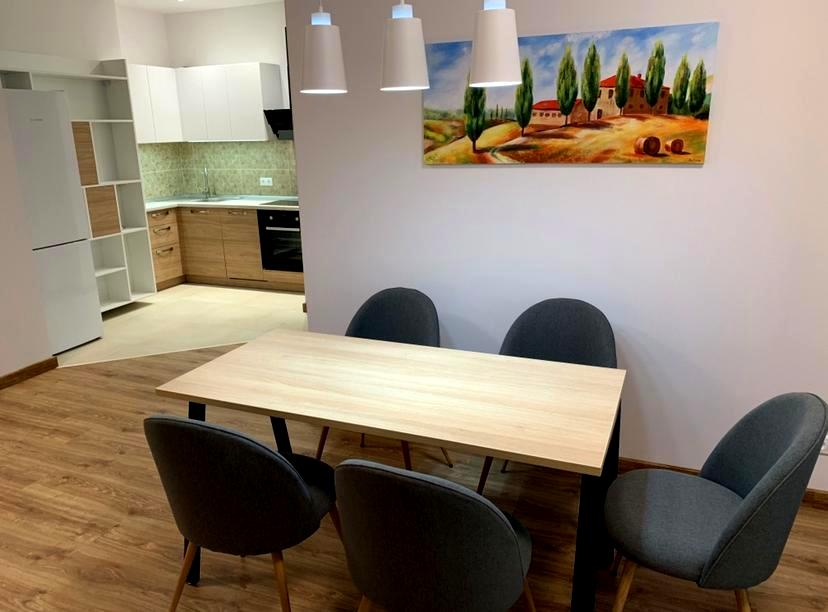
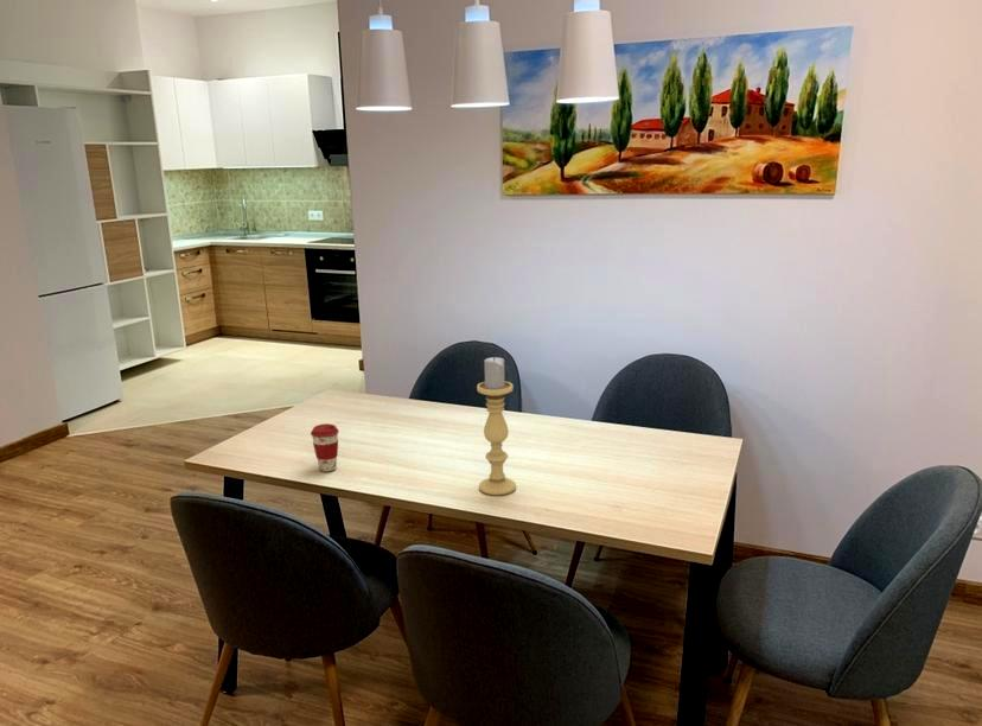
+ coffee cup [310,422,340,472]
+ candle holder [476,355,517,496]
